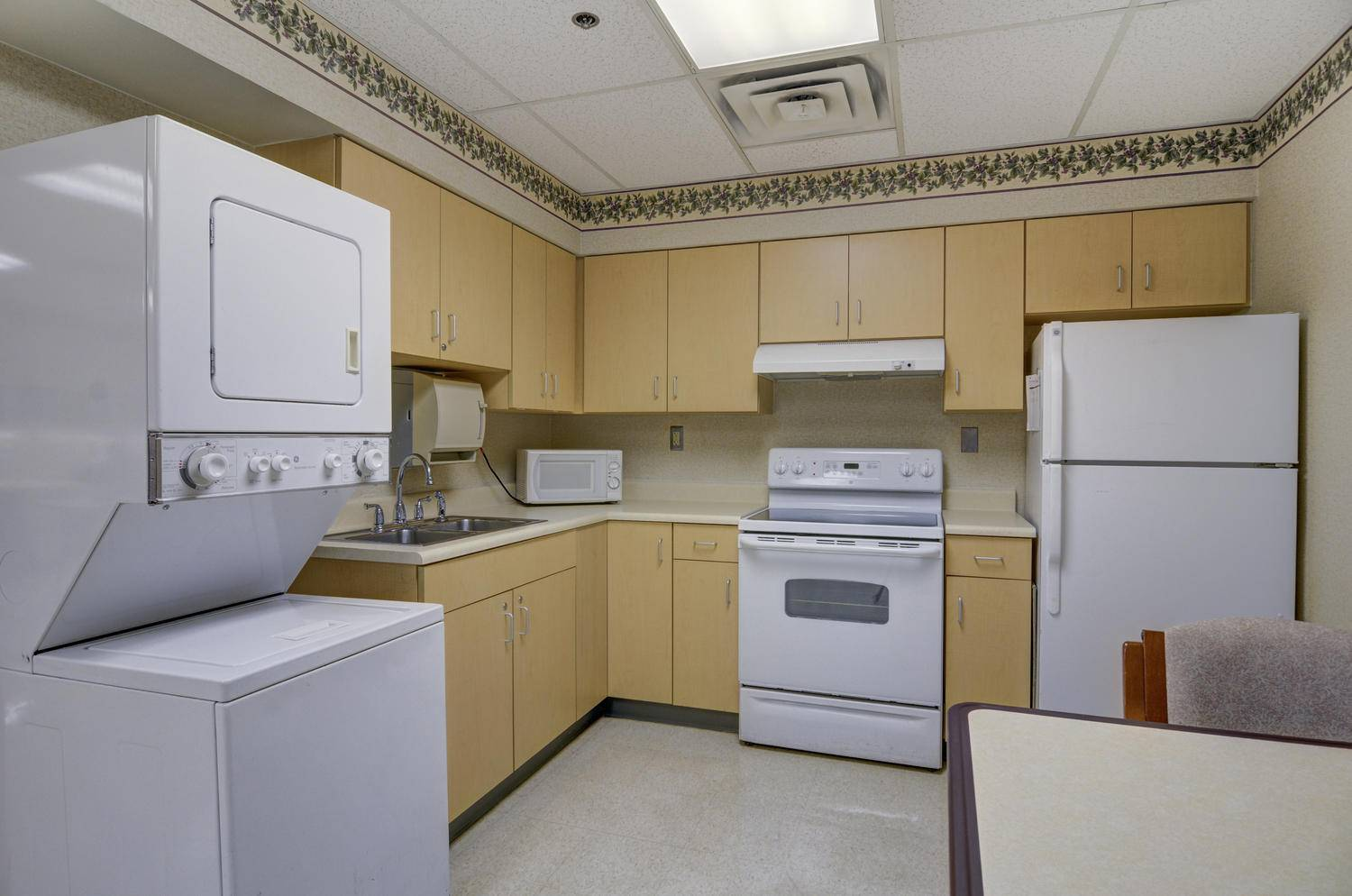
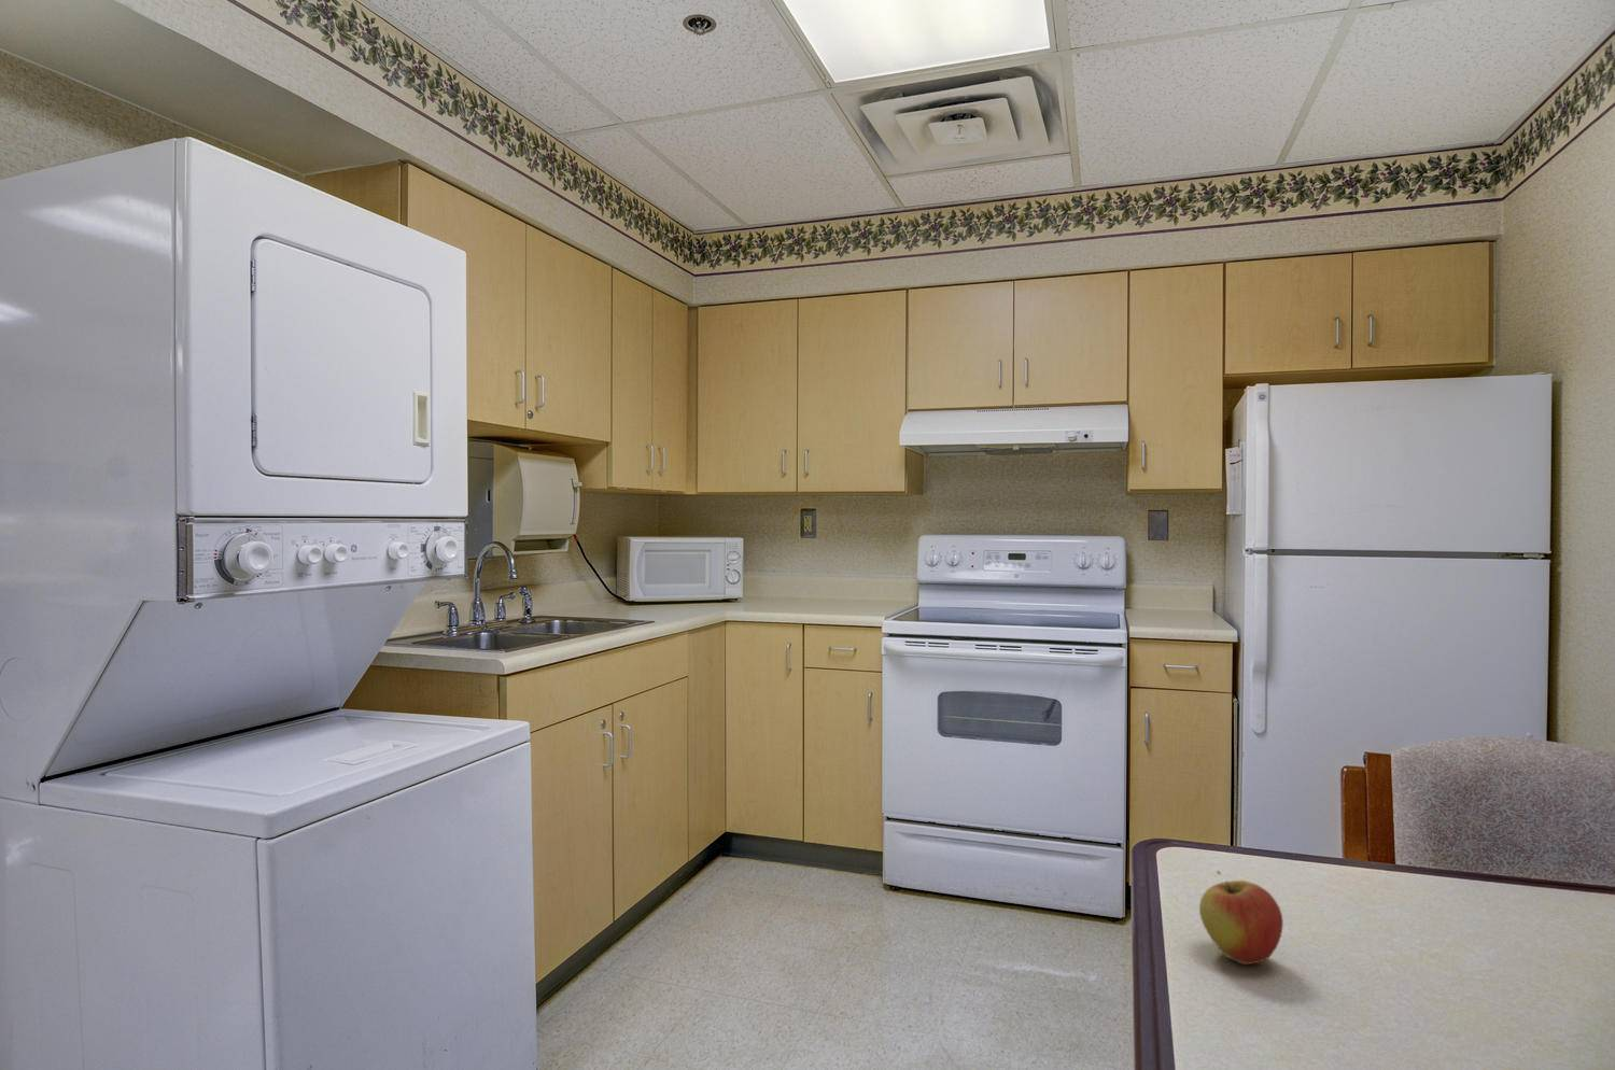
+ apple [1198,869,1284,966]
